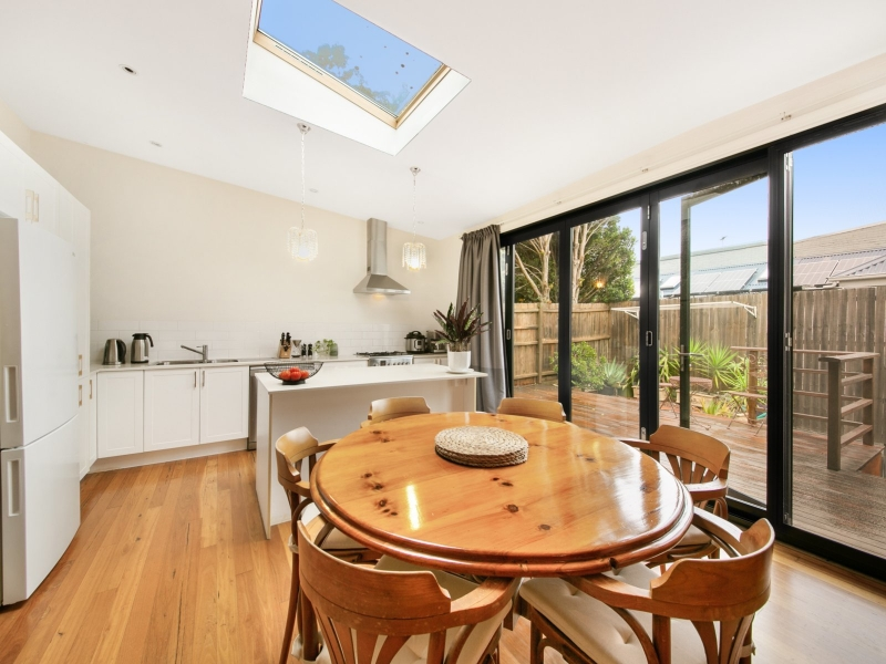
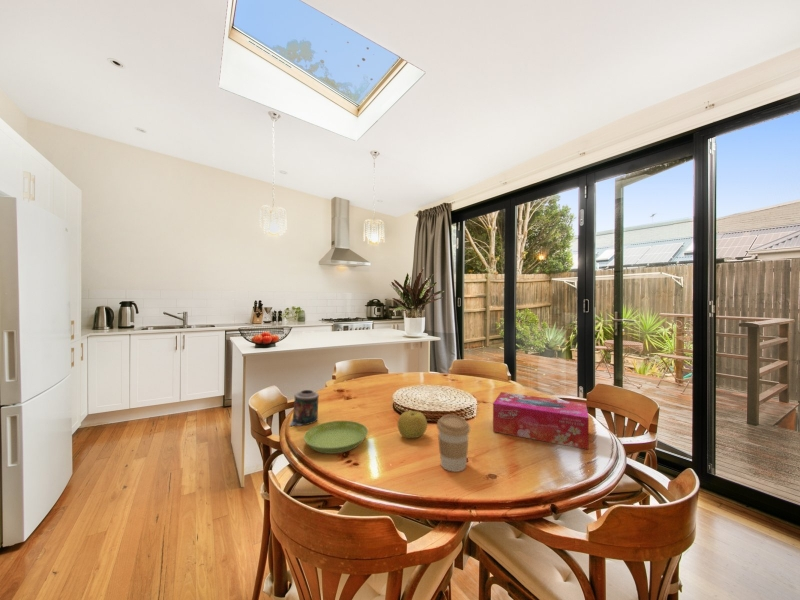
+ coffee cup [436,414,471,473]
+ saucer [303,420,369,455]
+ fruit [397,410,428,439]
+ candle [289,389,320,427]
+ tissue box [492,391,590,451]
